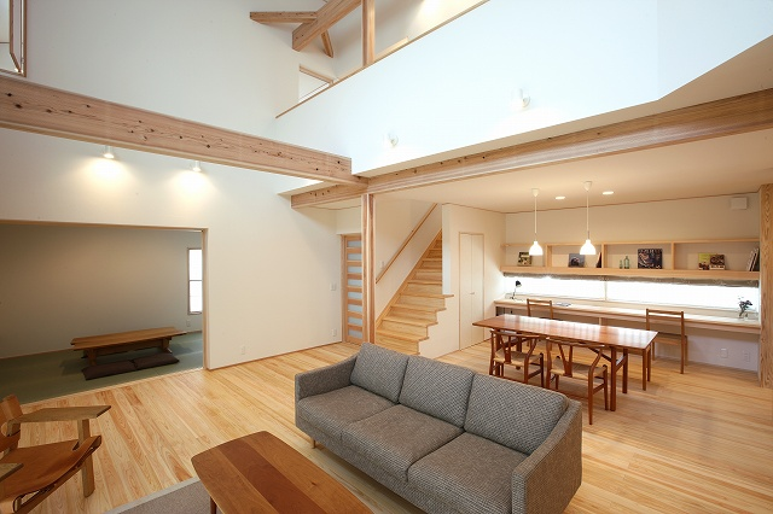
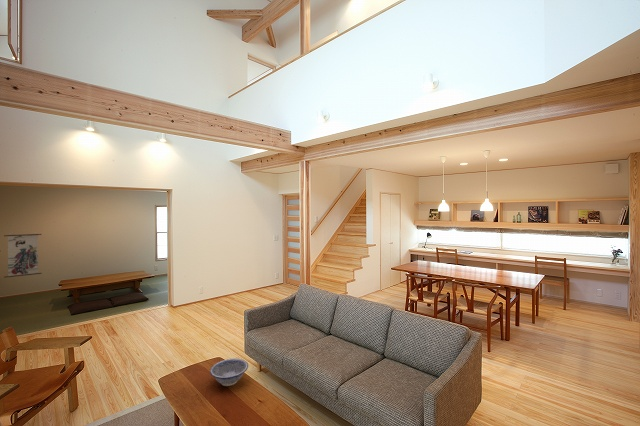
+ wall scroll [3,231,43,279]
+ decorative bowl [209,358,249,387]
